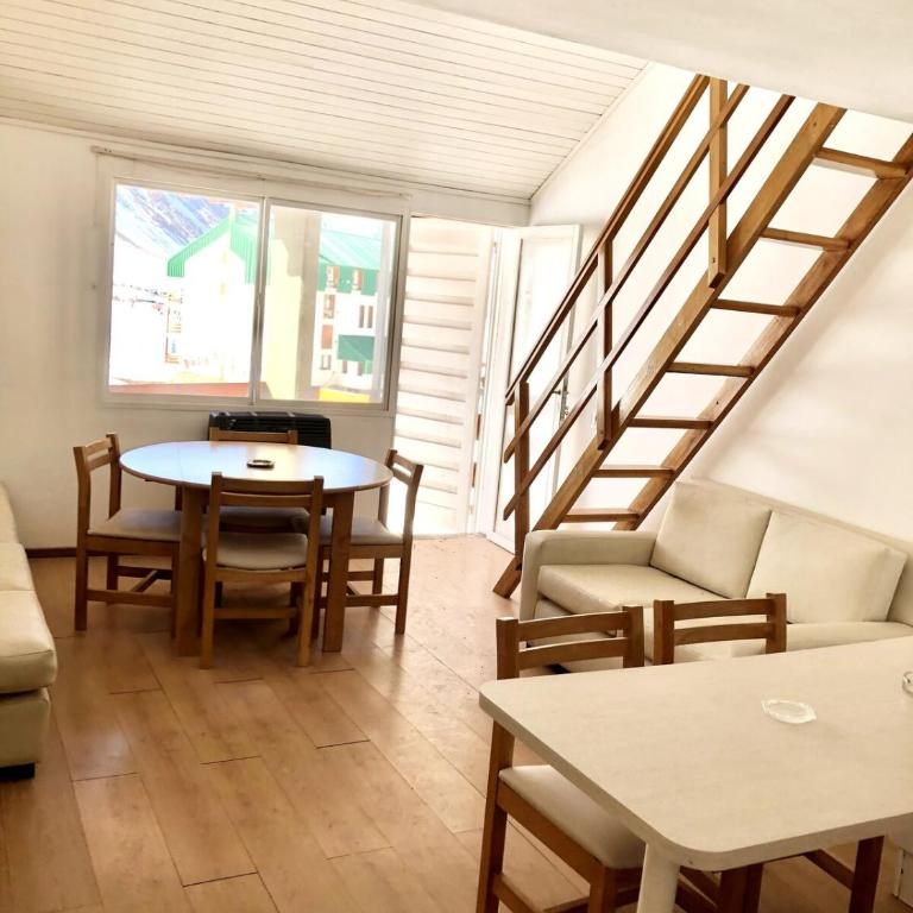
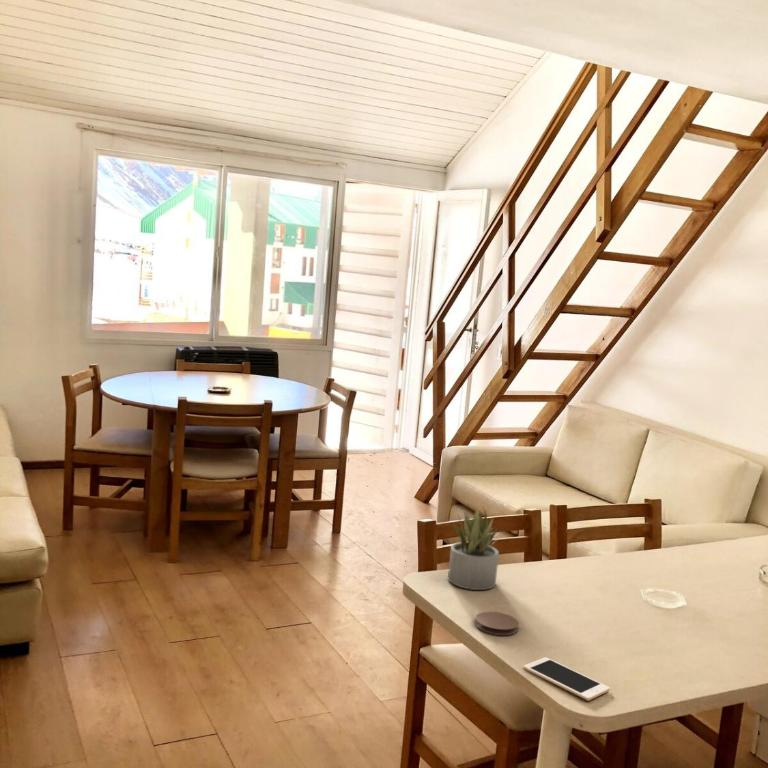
+ cell phone [523,656,611,701]
+ succulent plant [447,505,504,591]
+ coaster [474,610,520,636]
